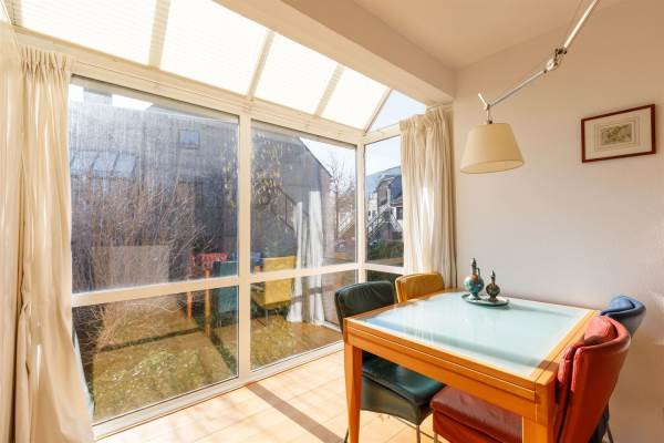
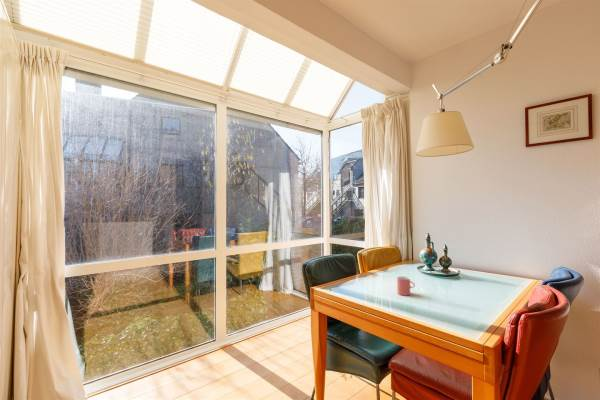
+ cup [396,275,416,296]
